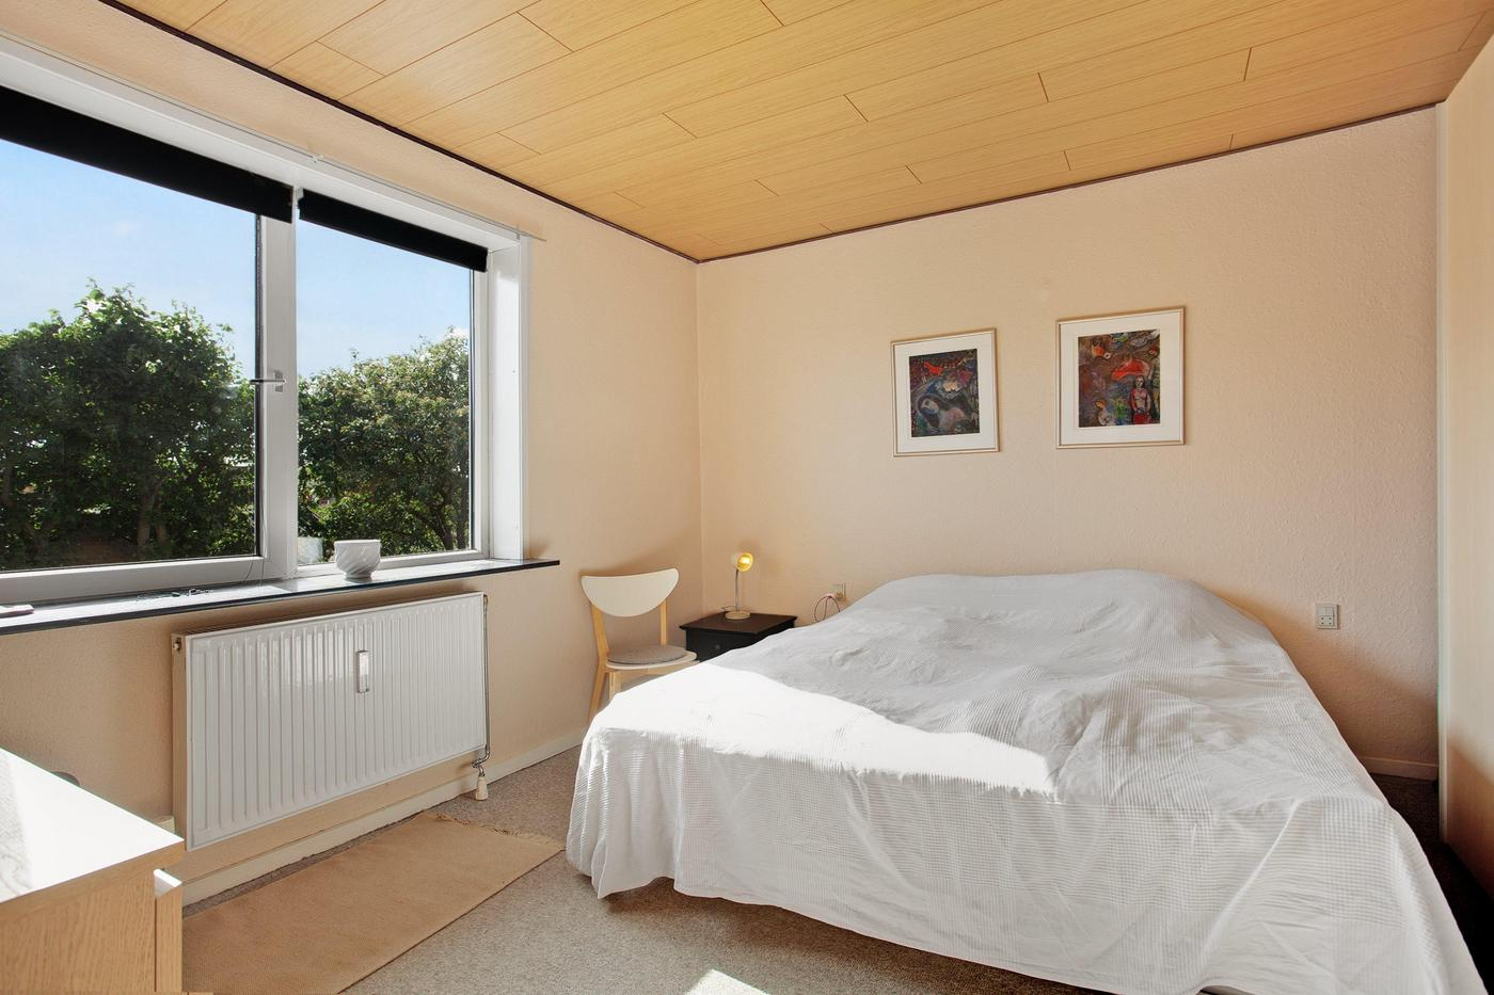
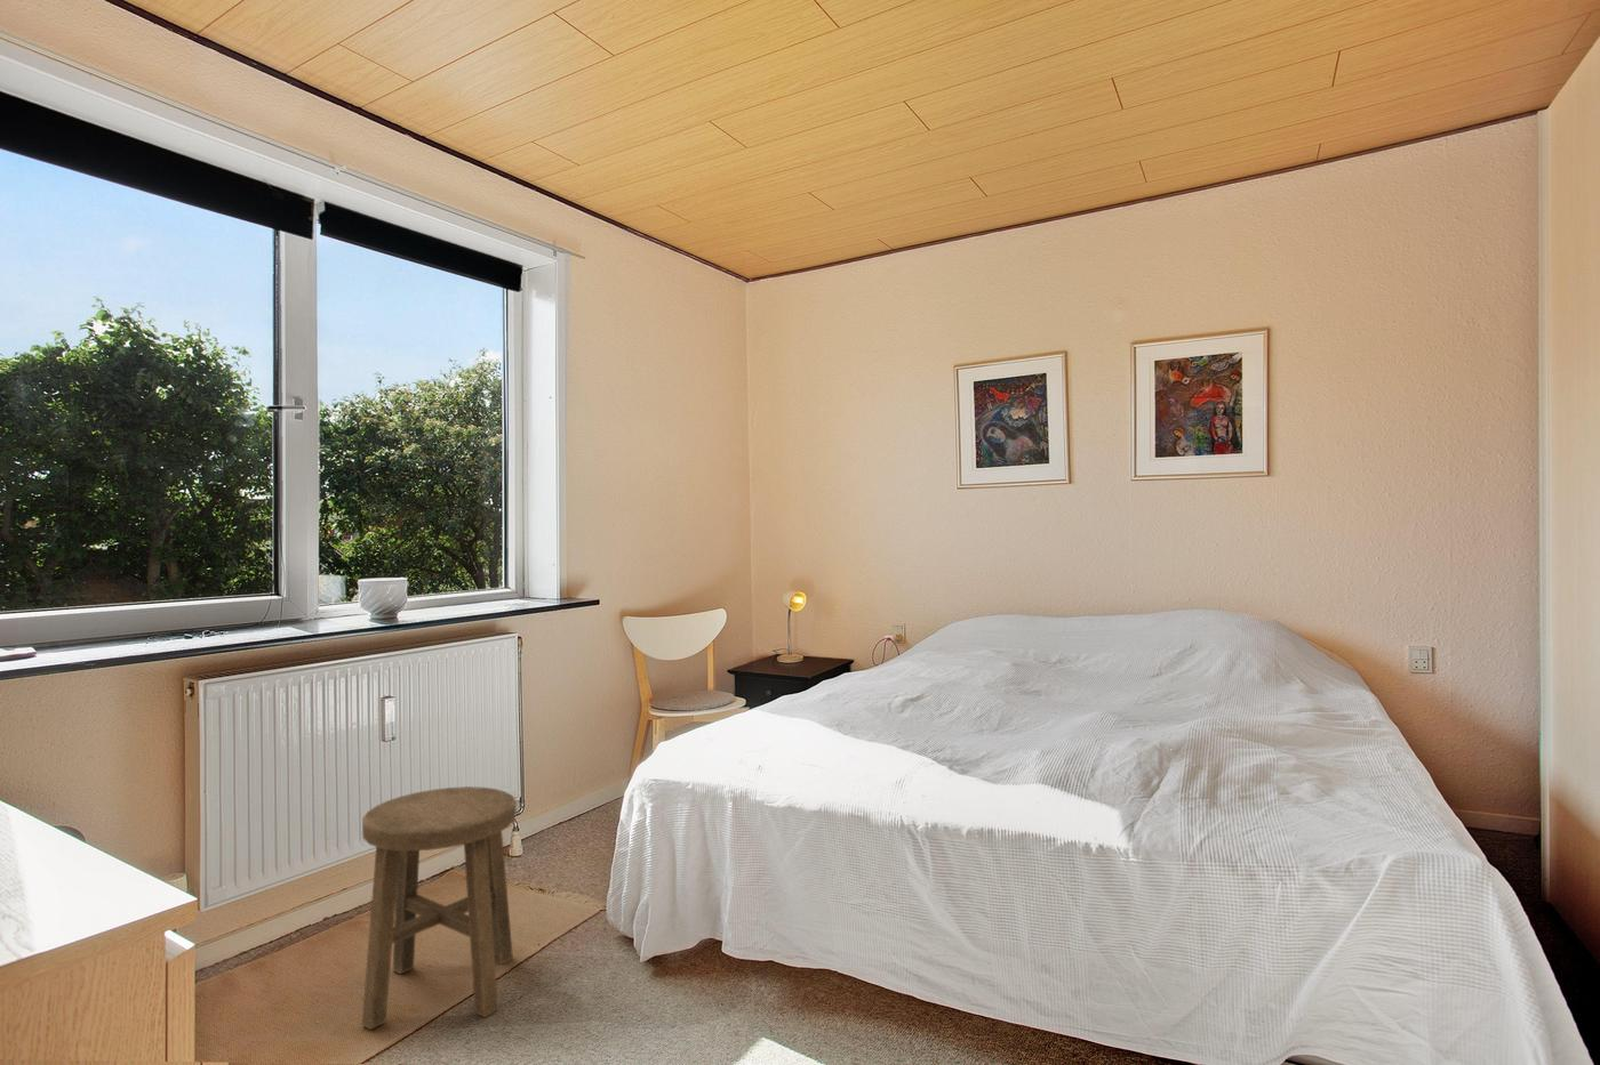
+ stool [362,786,516,1031]
